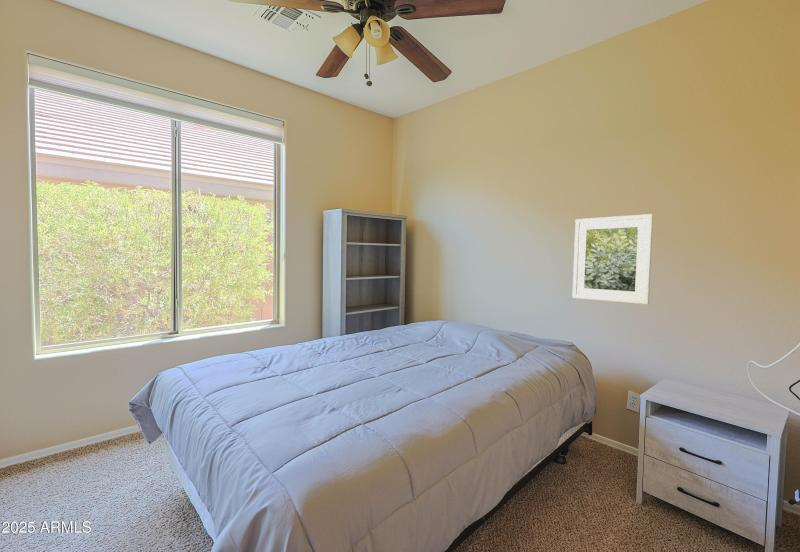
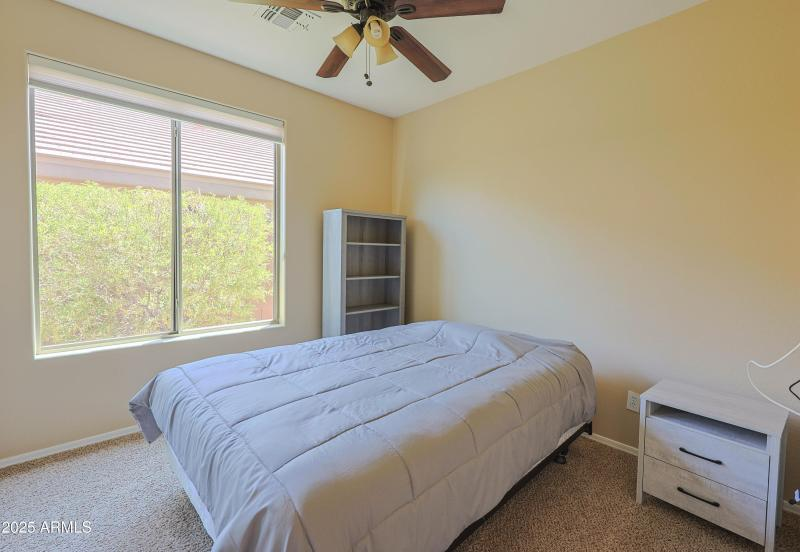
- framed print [571,213,654,305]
